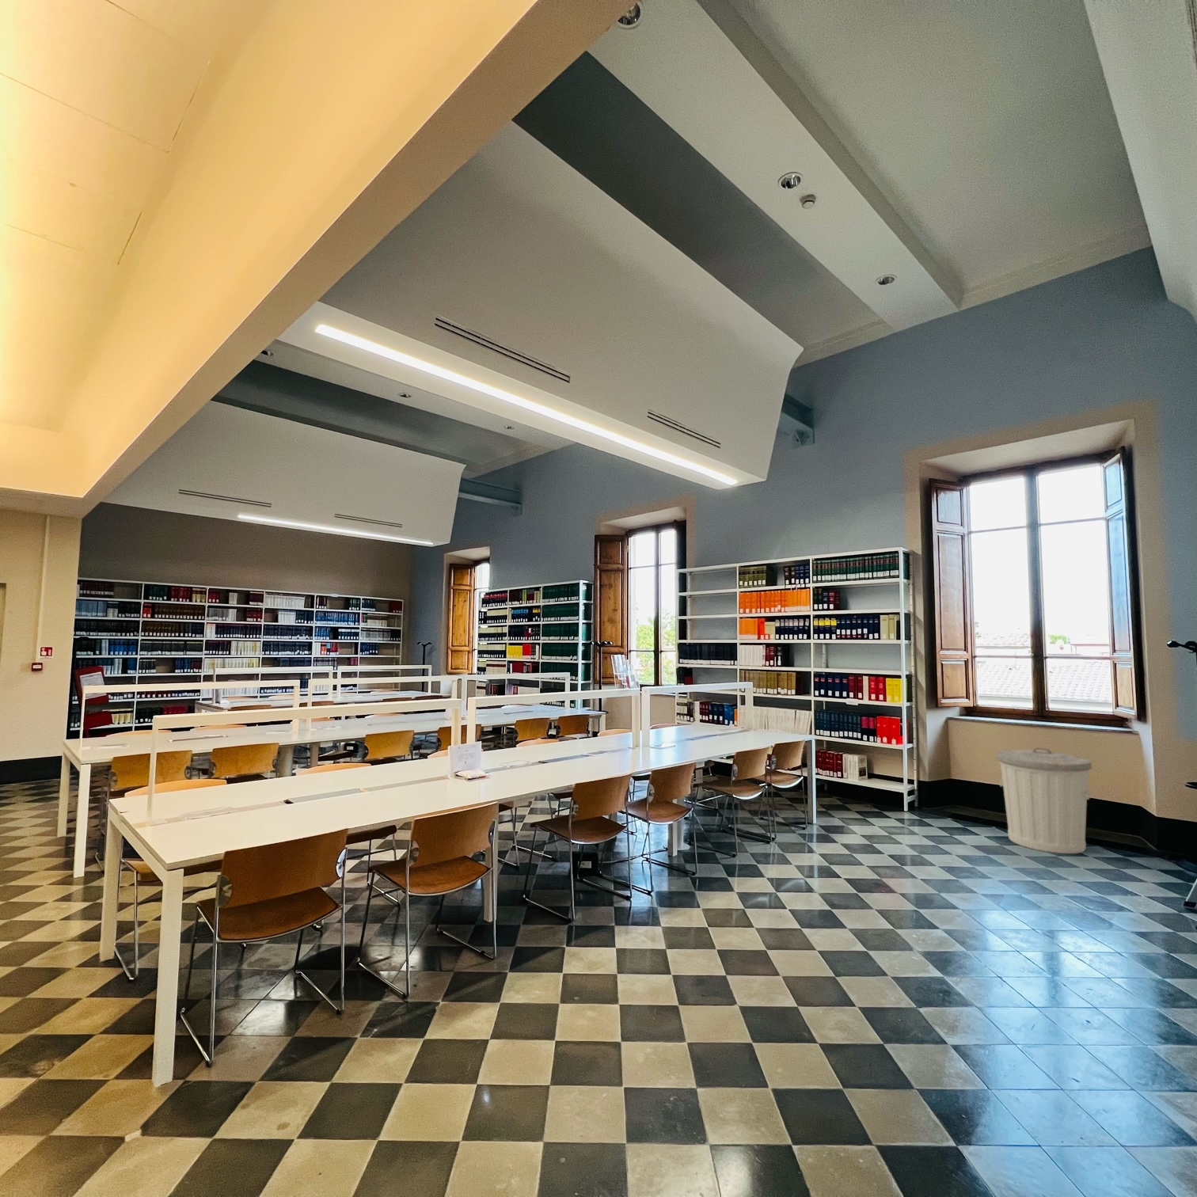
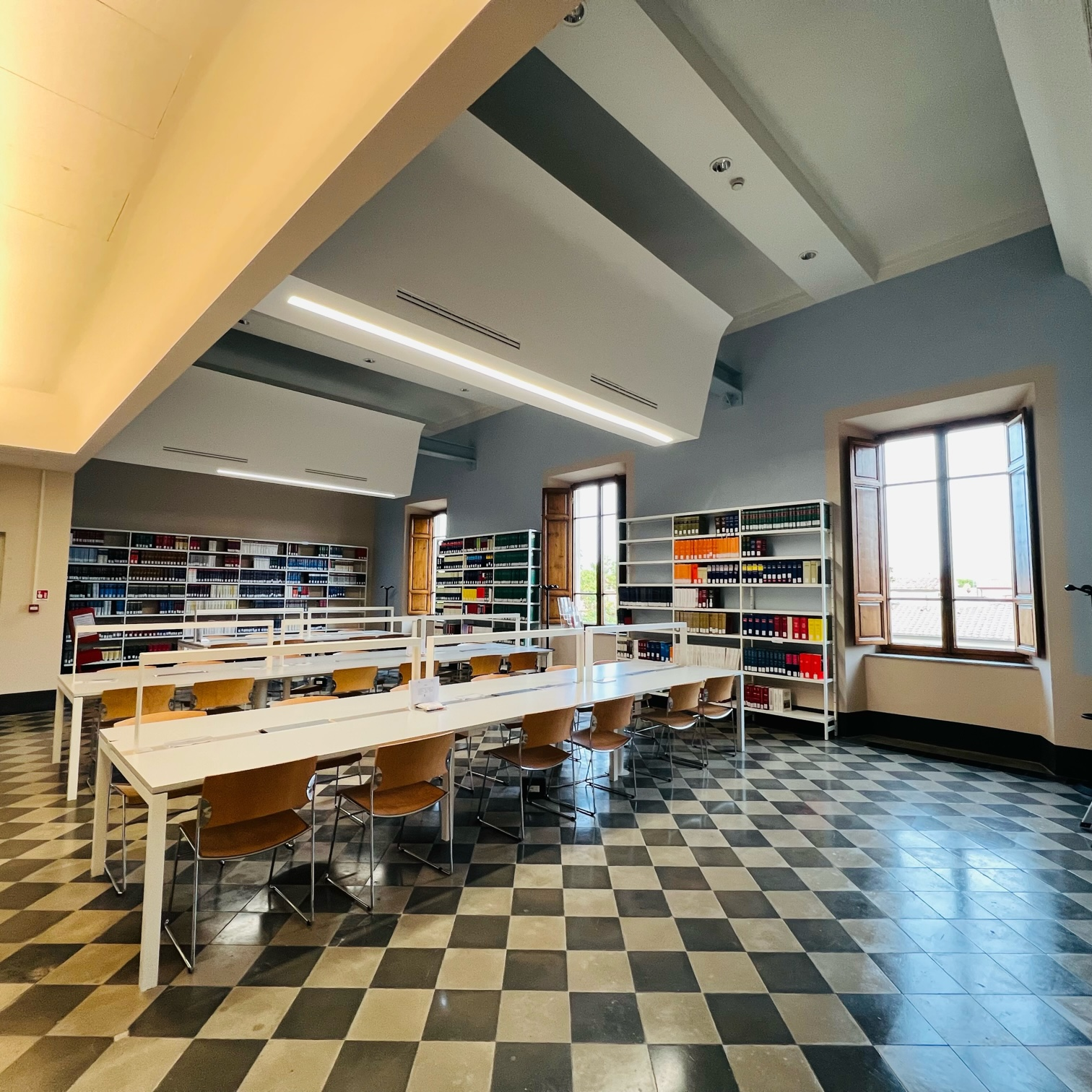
- trash can [996,746,1093,854]
